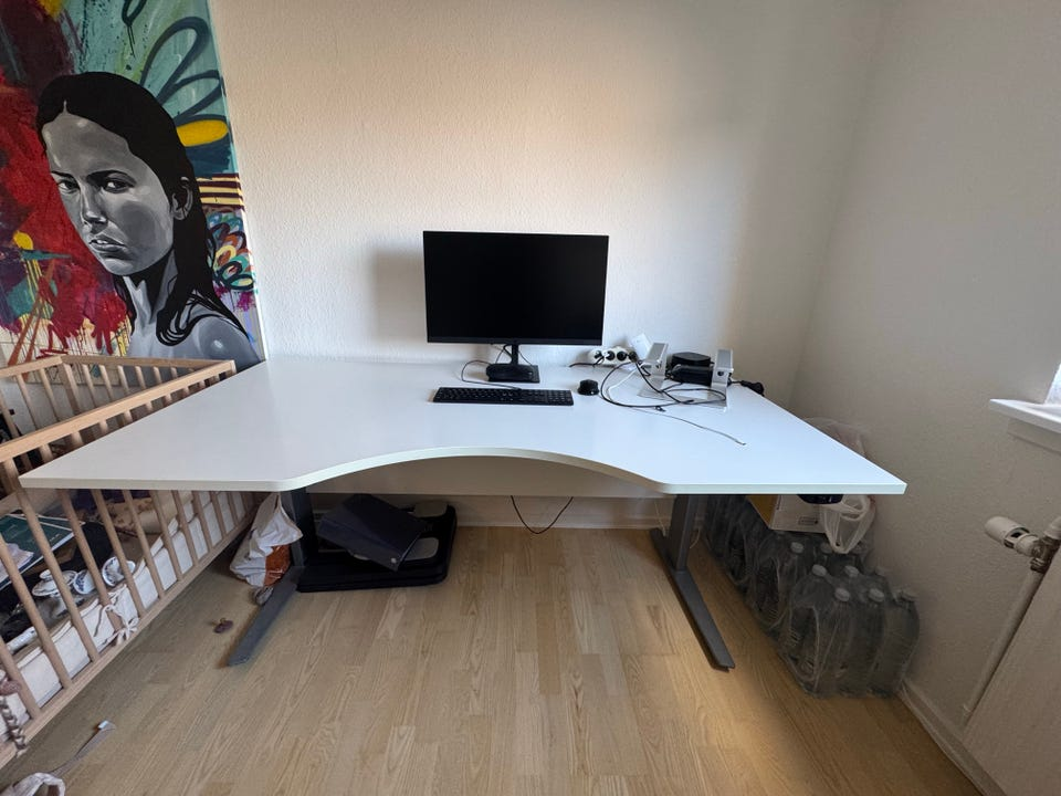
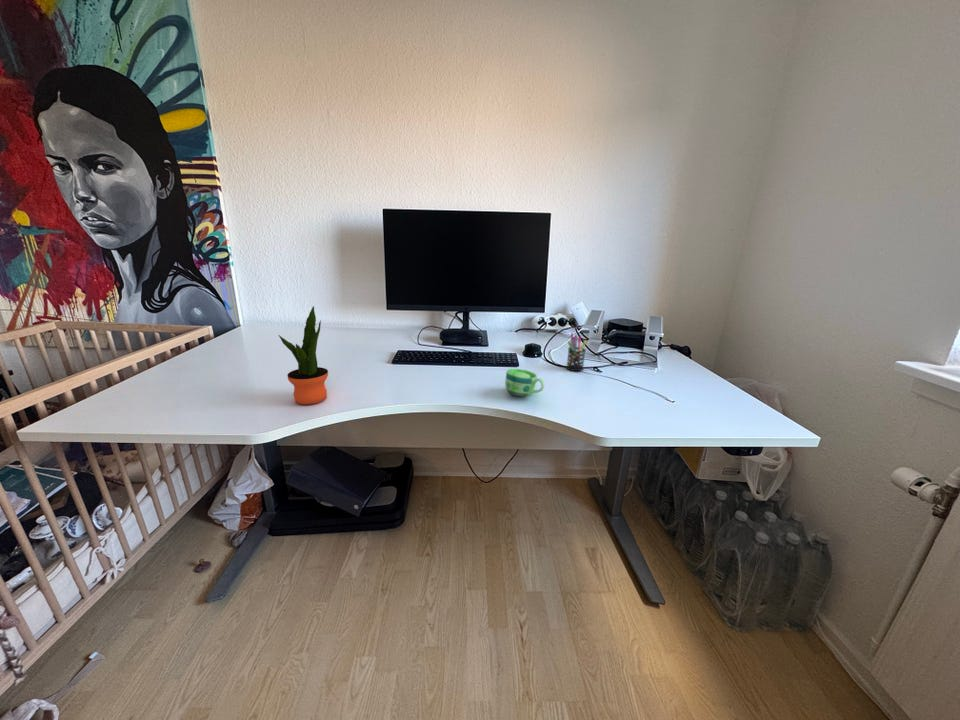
+ cup [504,368,545,398]
+ pen holder [565,332,588,372]
+ potted plant [278,305,329,405]
